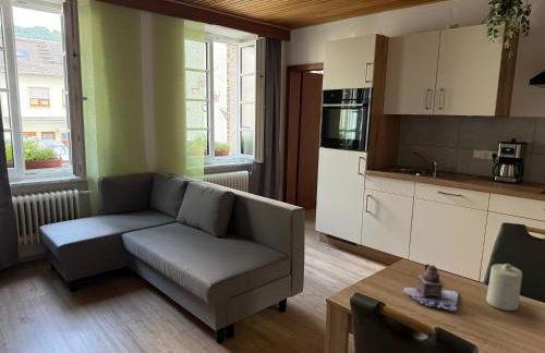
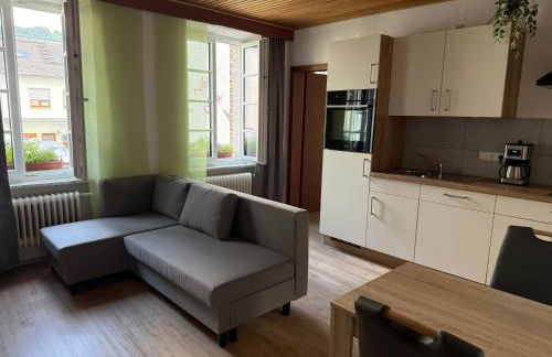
- teapot [402,263,459,313]
- candle [485,263,523,312]
